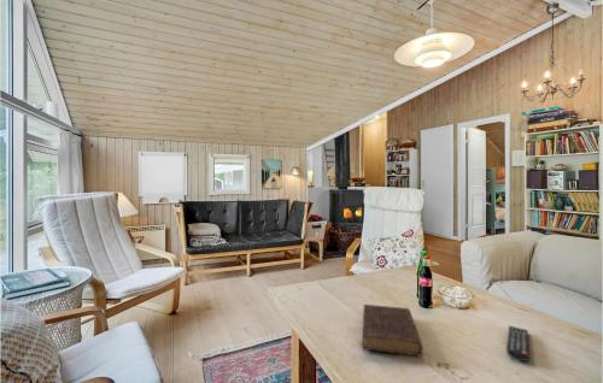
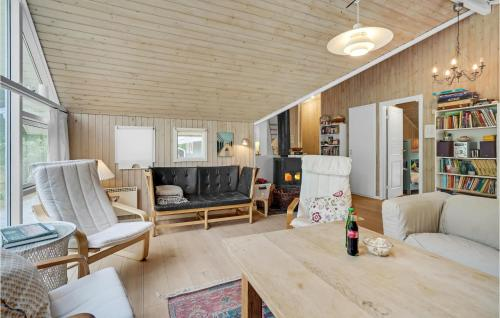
- book [361,304,425,358]
- remote control [505,325,531,363]
